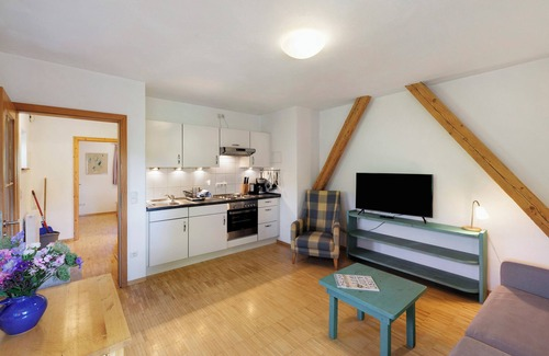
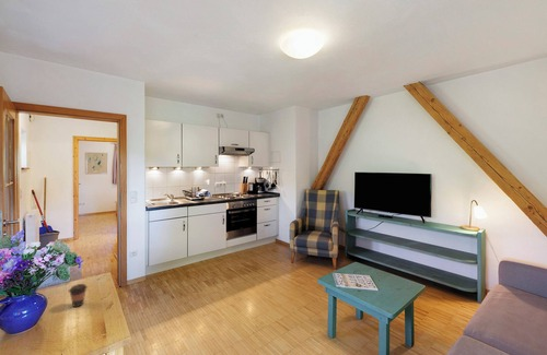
+ coffee cup [68,283,89,308]
